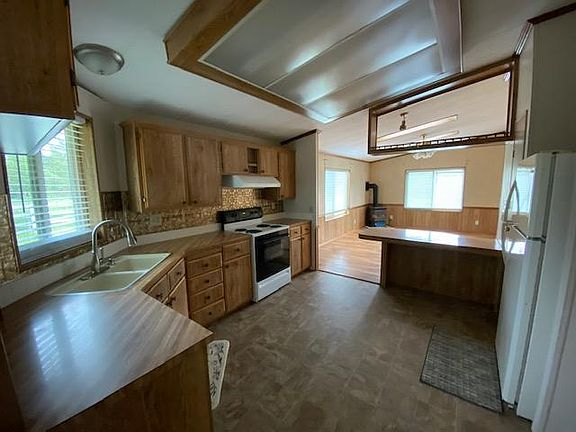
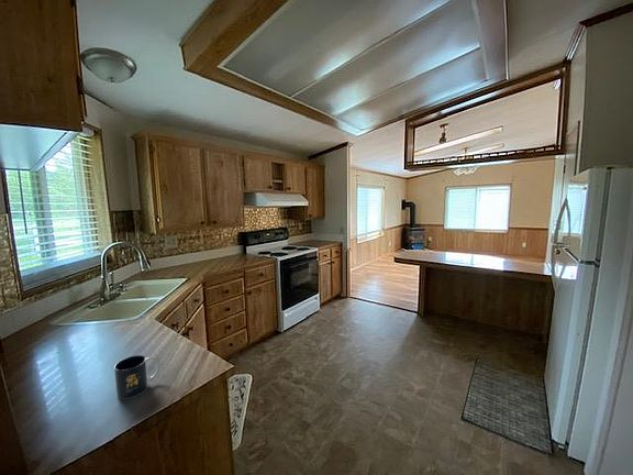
+ mug [113,354,160,400]
